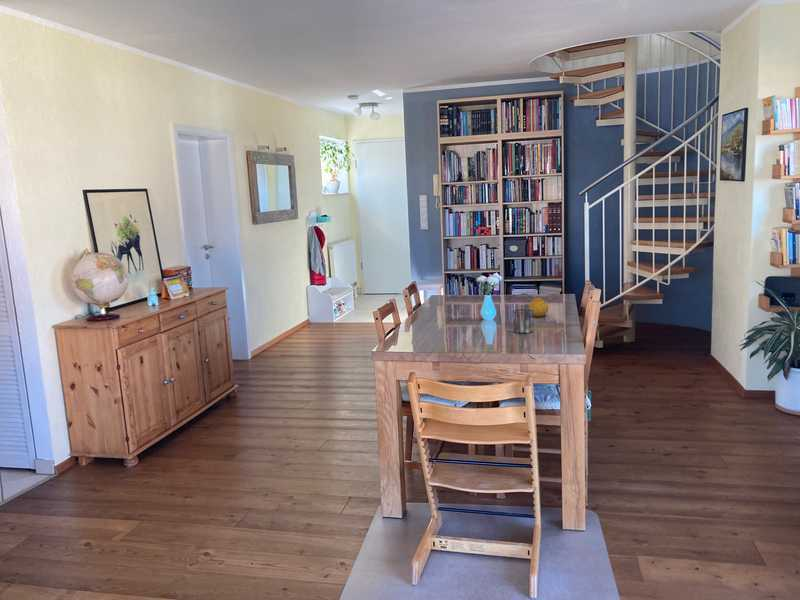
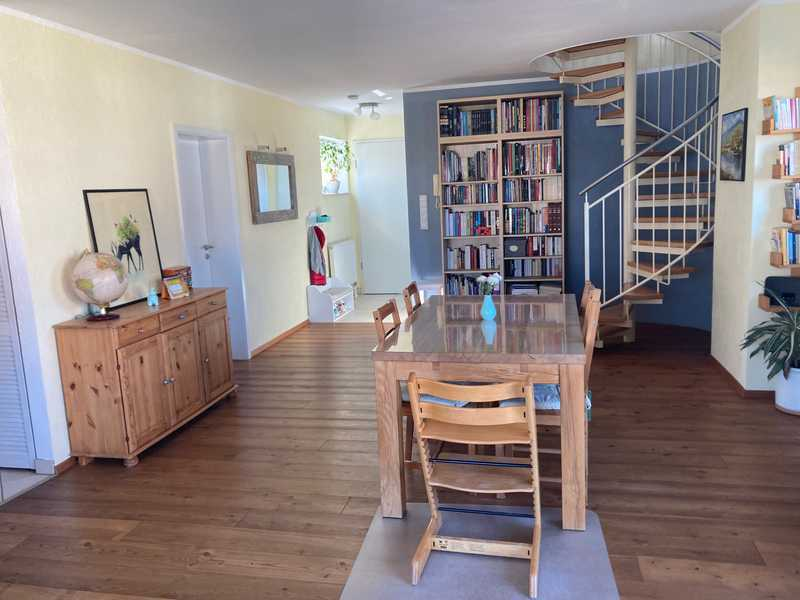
- cup [511,308,534,334]
- fruit [528,297,549,318]
